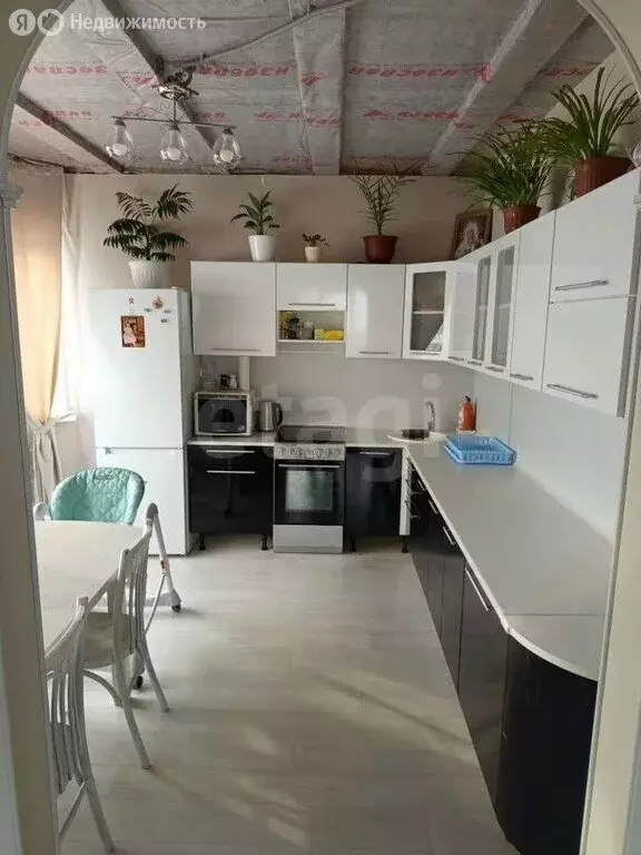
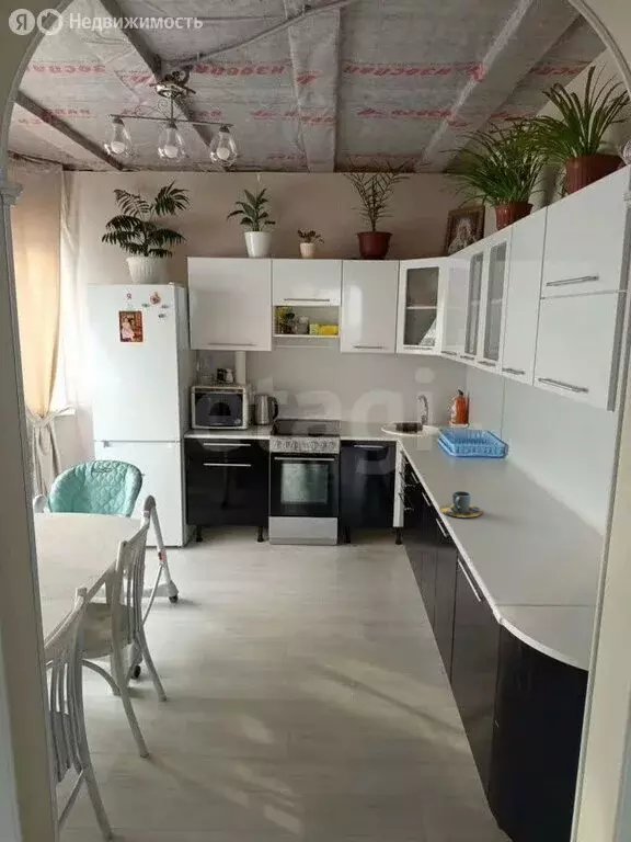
+ cup [438,490,483,519]
